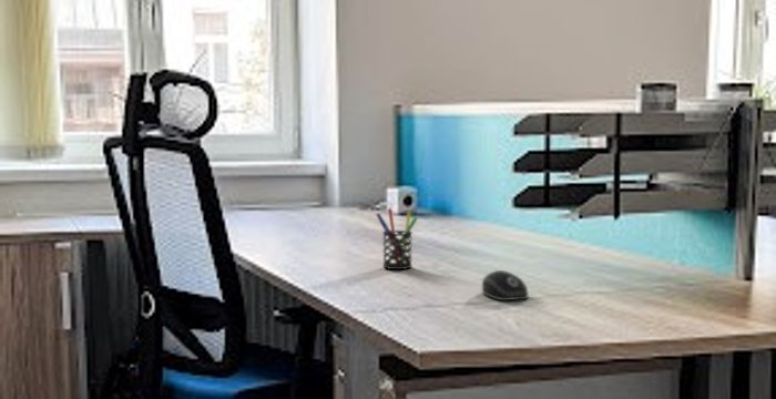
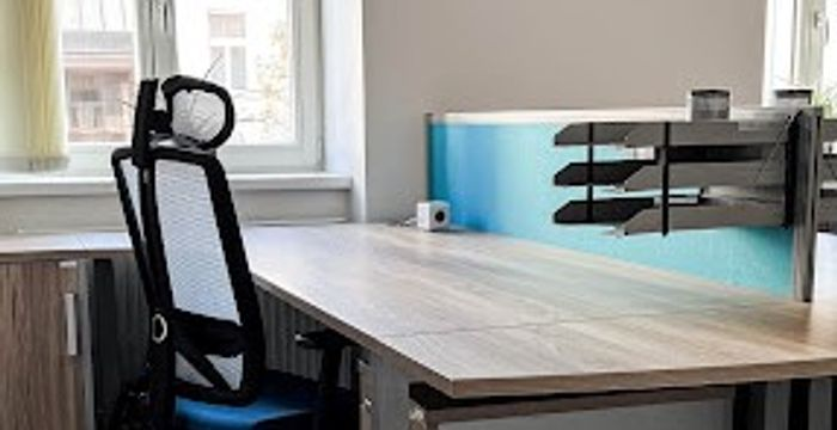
- computer mouse [481,269,529,301]
- pen holder [375,206,419,270]
